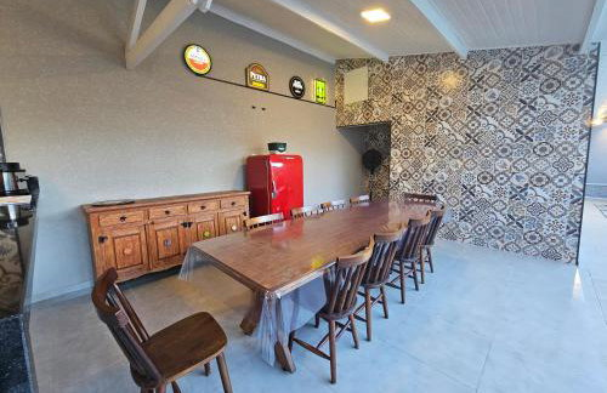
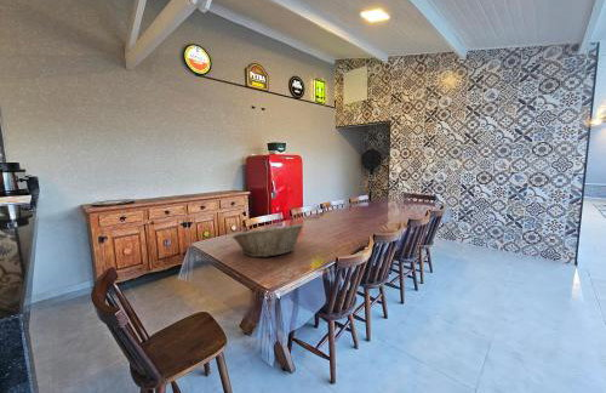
+ fruit basket [230,223,304,258]
